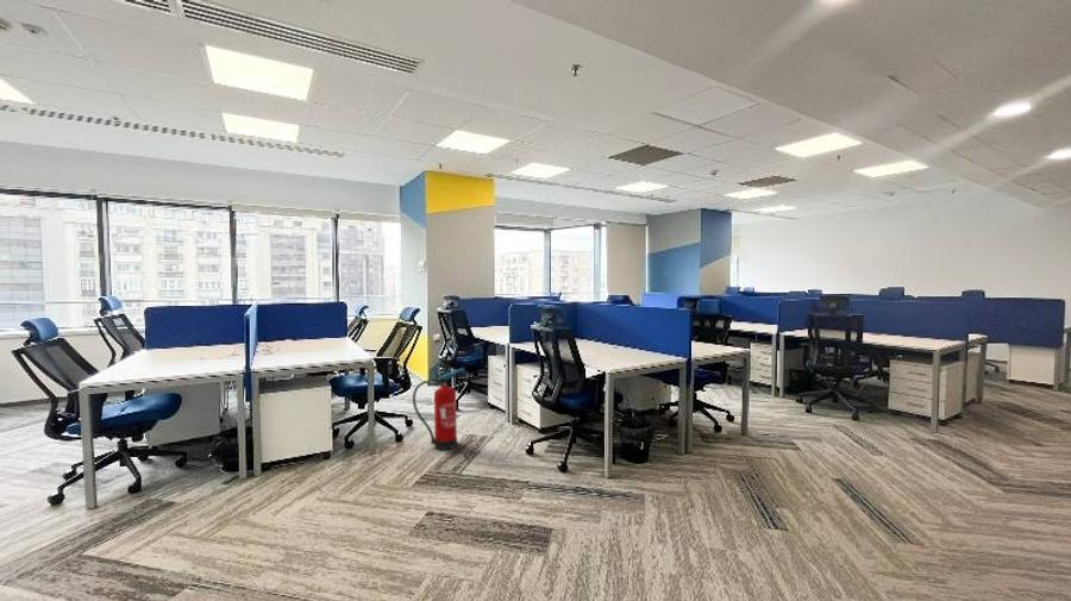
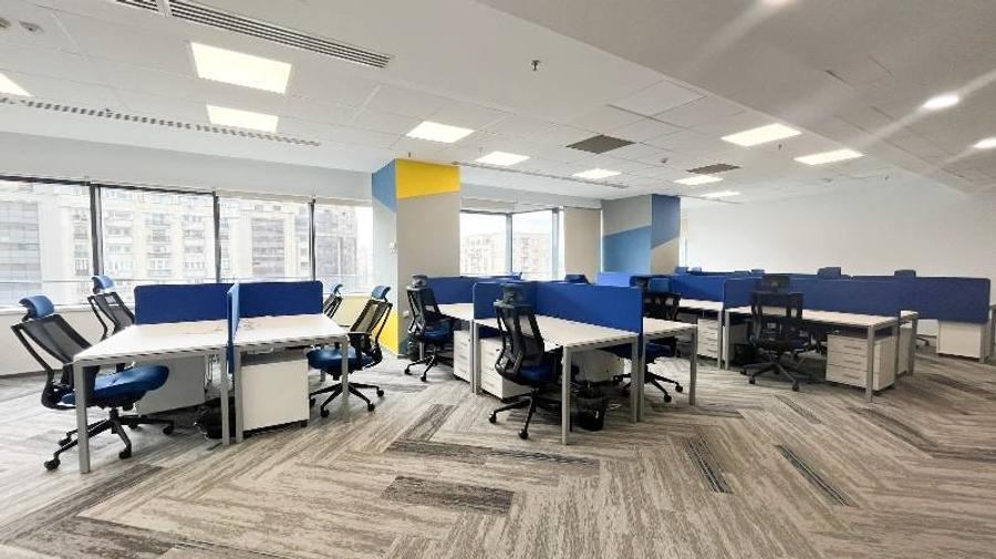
- fire extinguisher [412,367,465,451]
